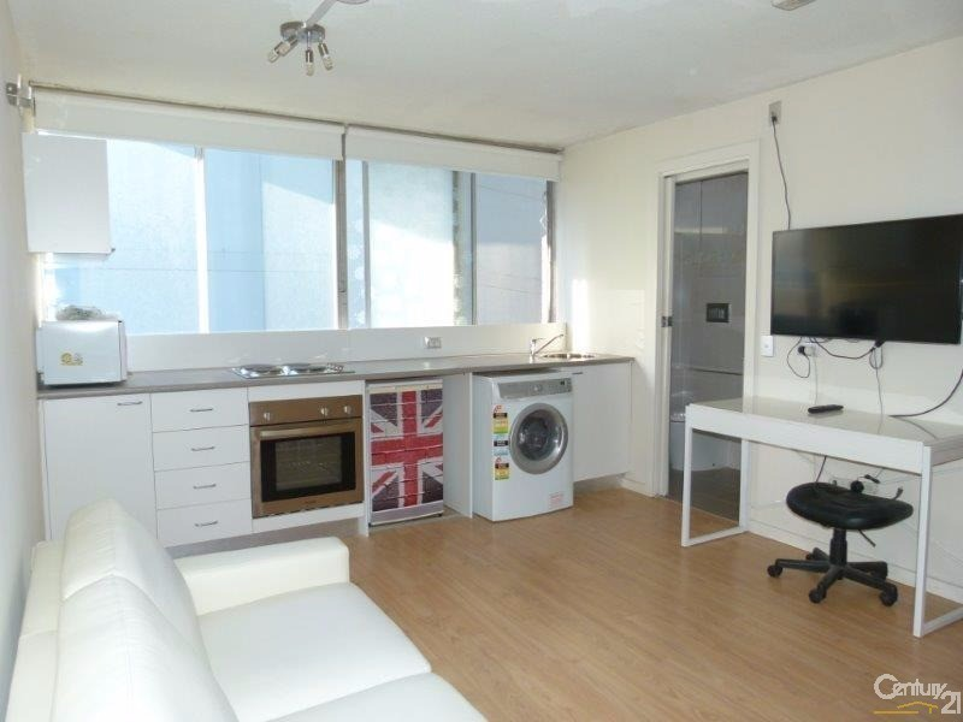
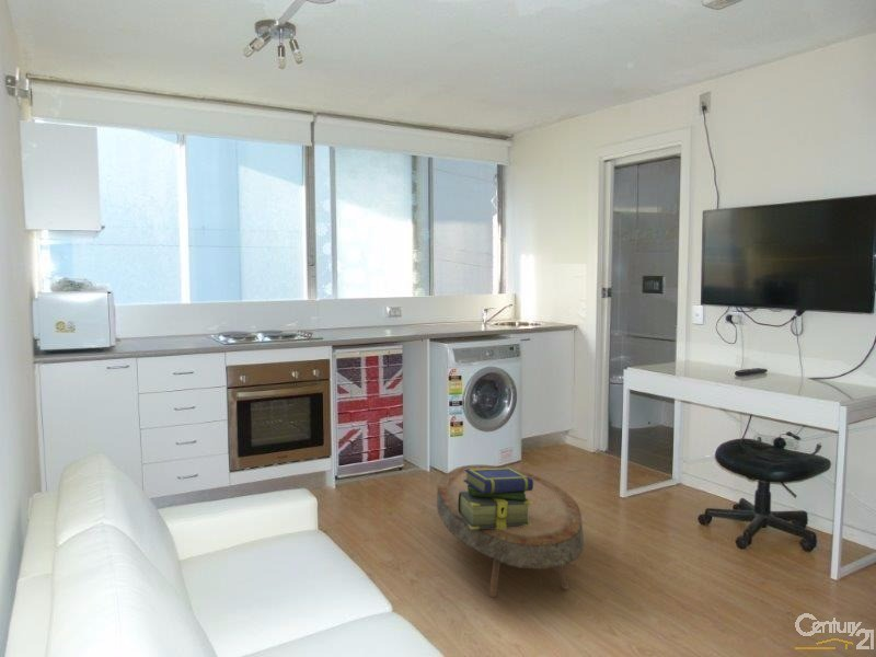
+ coffee table [436,464,585,598]
+ stack of books [458,466,533,530]
